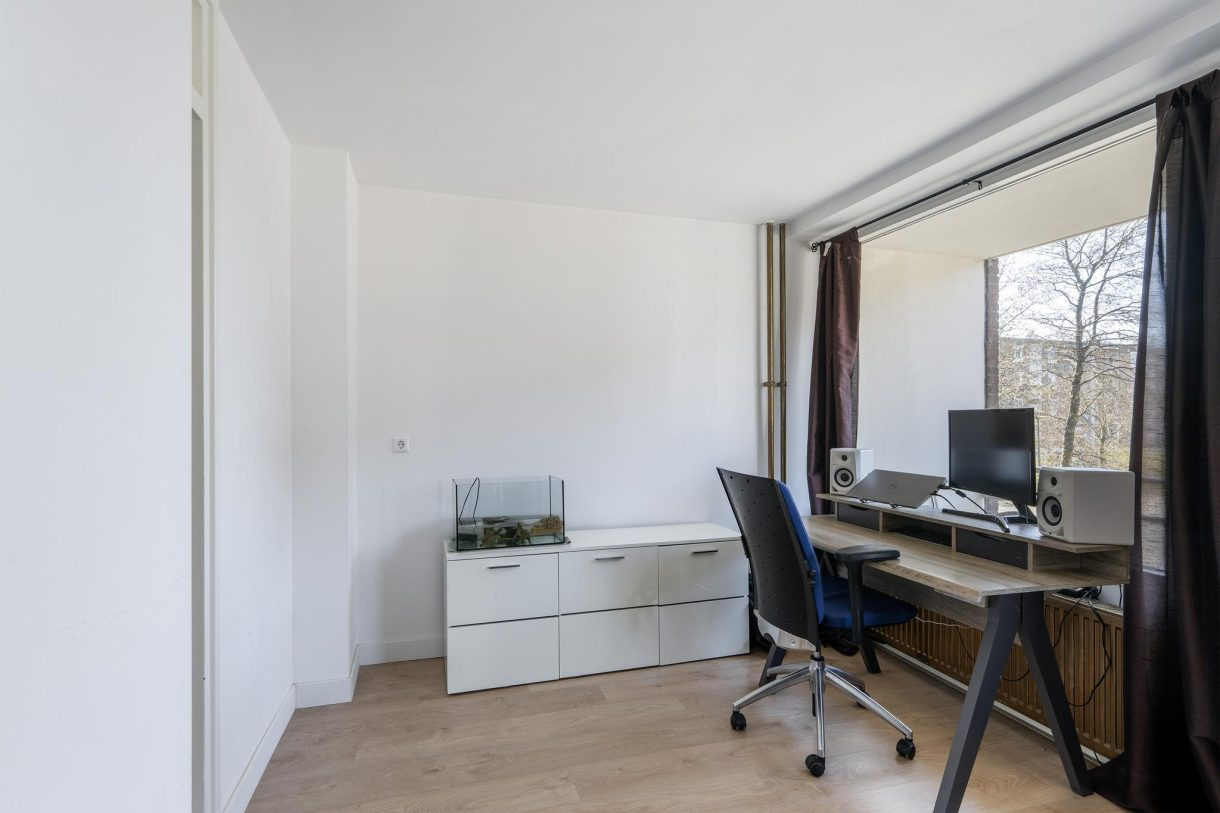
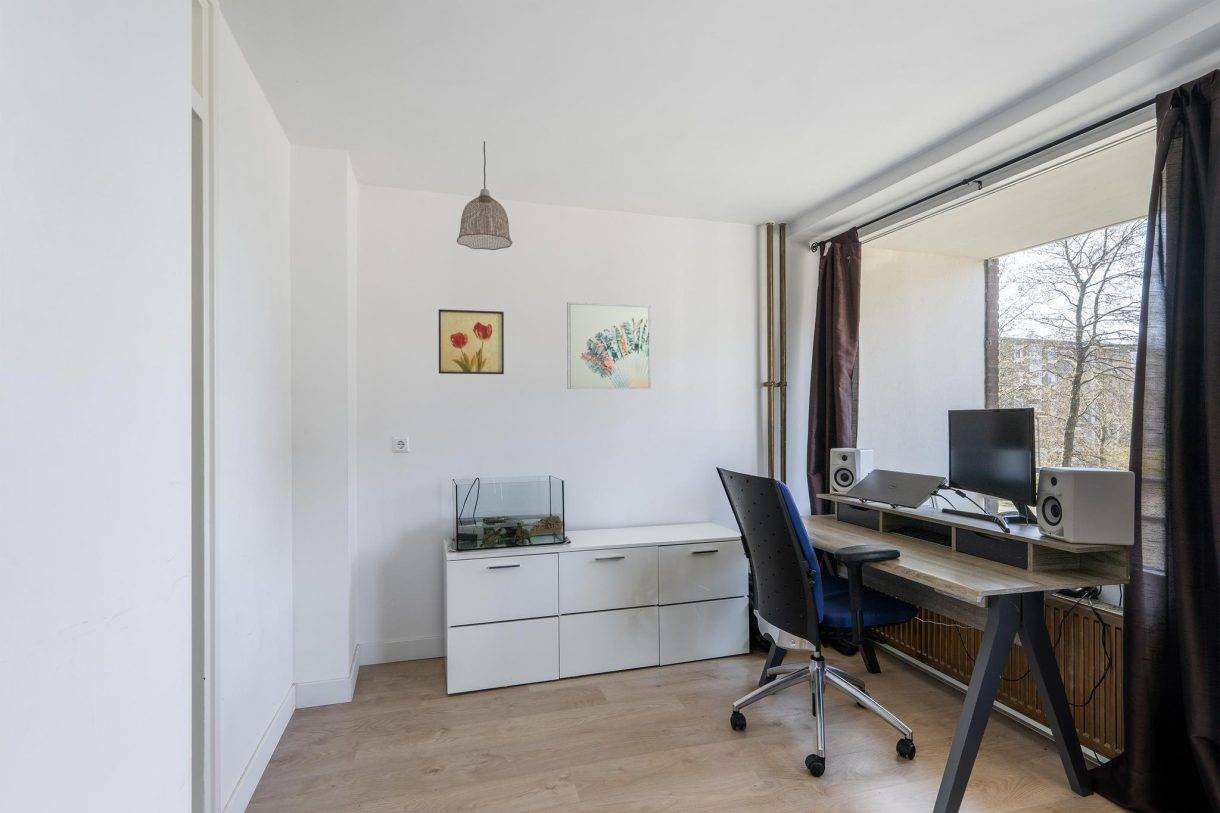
+ pendant lamp [456,140,513,251]
+ wall art [566,301,652,390]
+ wall art [438,308,505,375]
